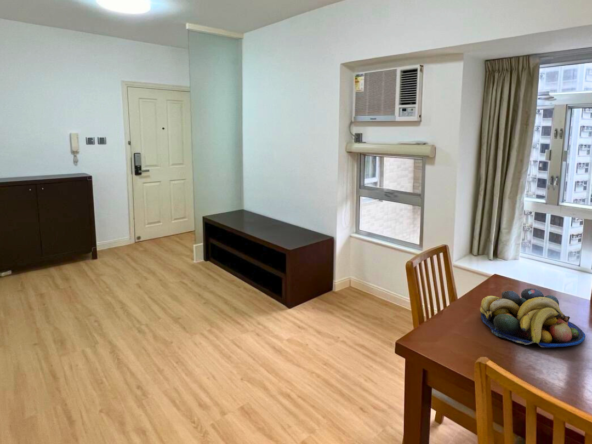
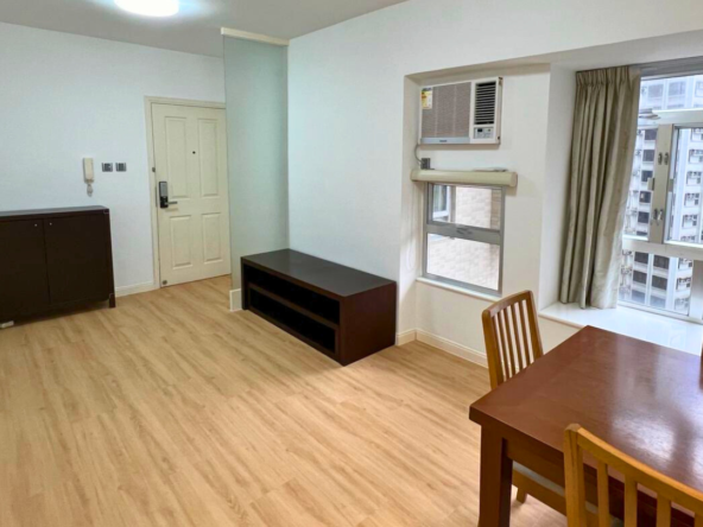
- fruit bowl [479,287,586,348]
